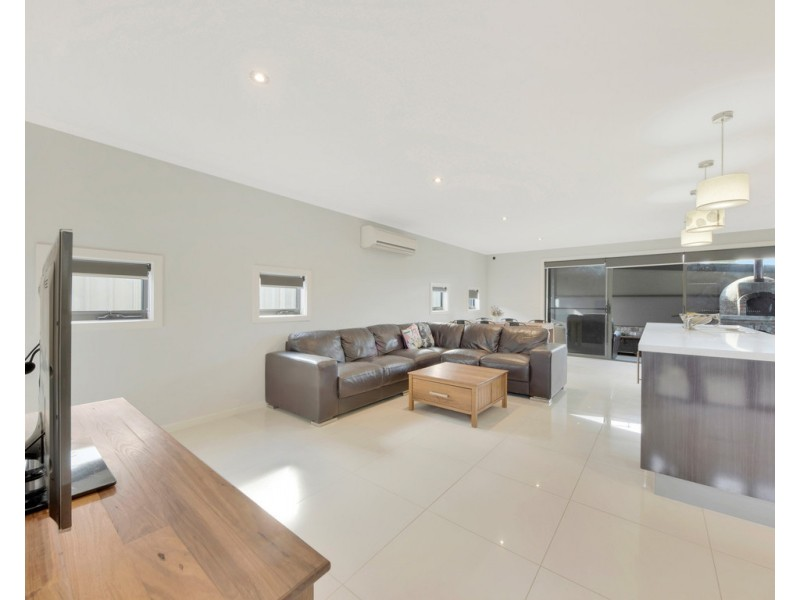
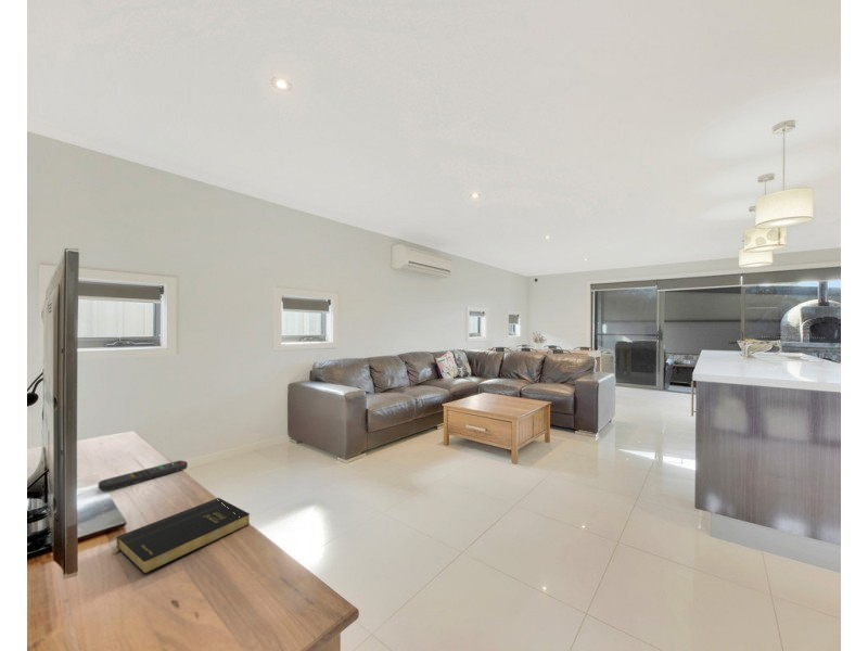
+ book [111,497,251,575]
+ remote control [98,459,189,492]
